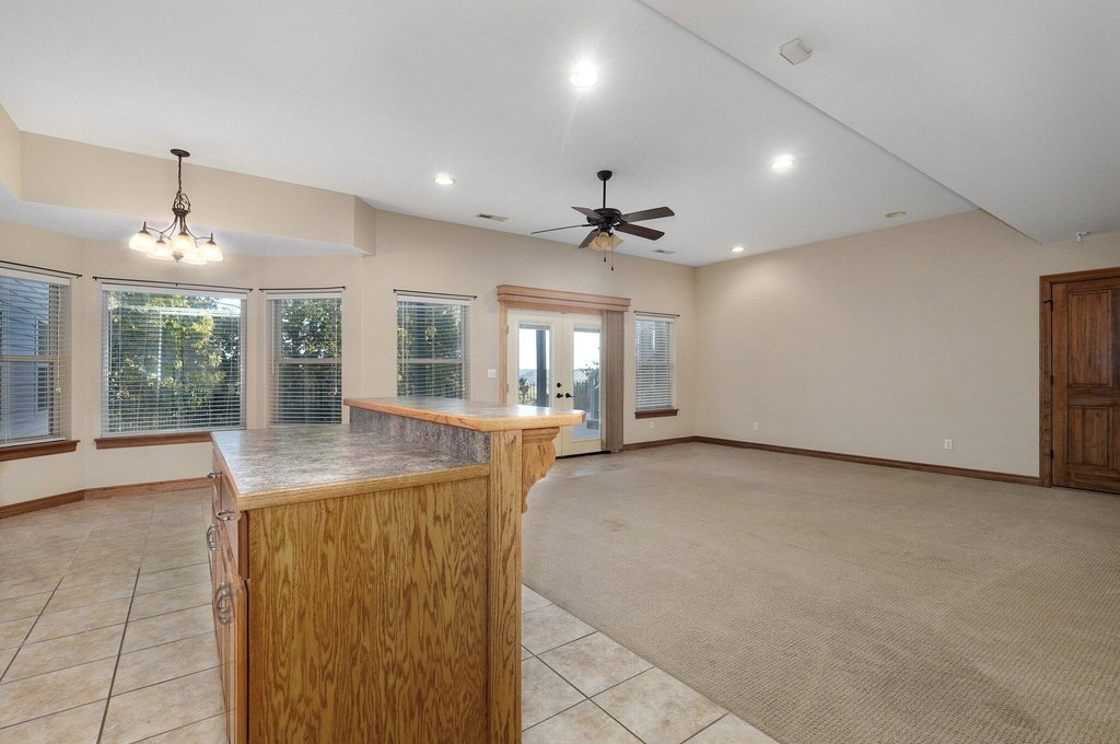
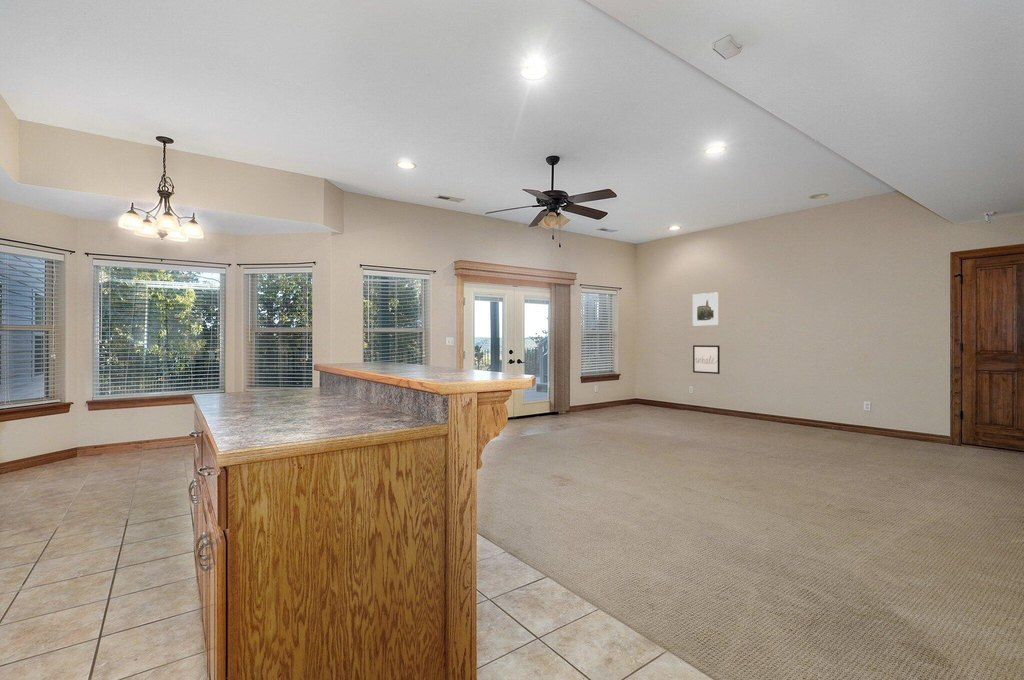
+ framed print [692,291,720,327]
+ wall art [692,344,721,375]
